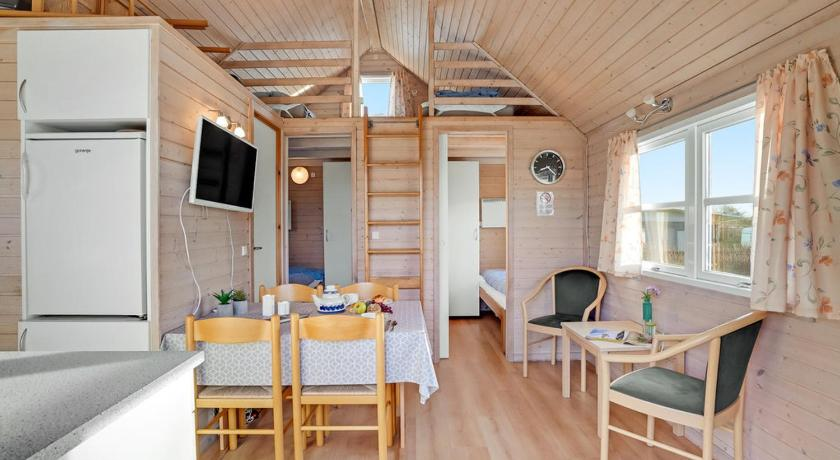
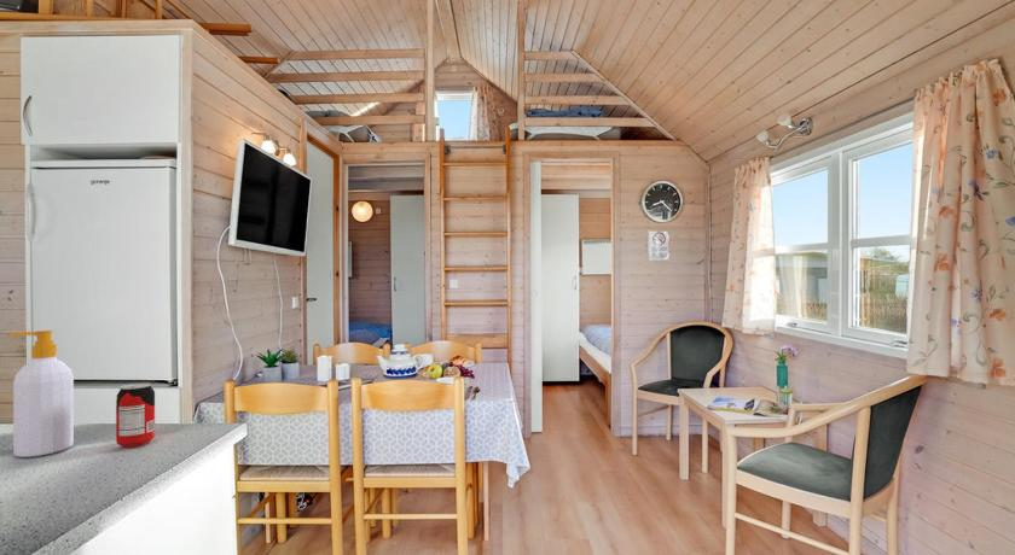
+ soap bottle [7,329,75,458]
+ beverage can [115,381,156,449]
